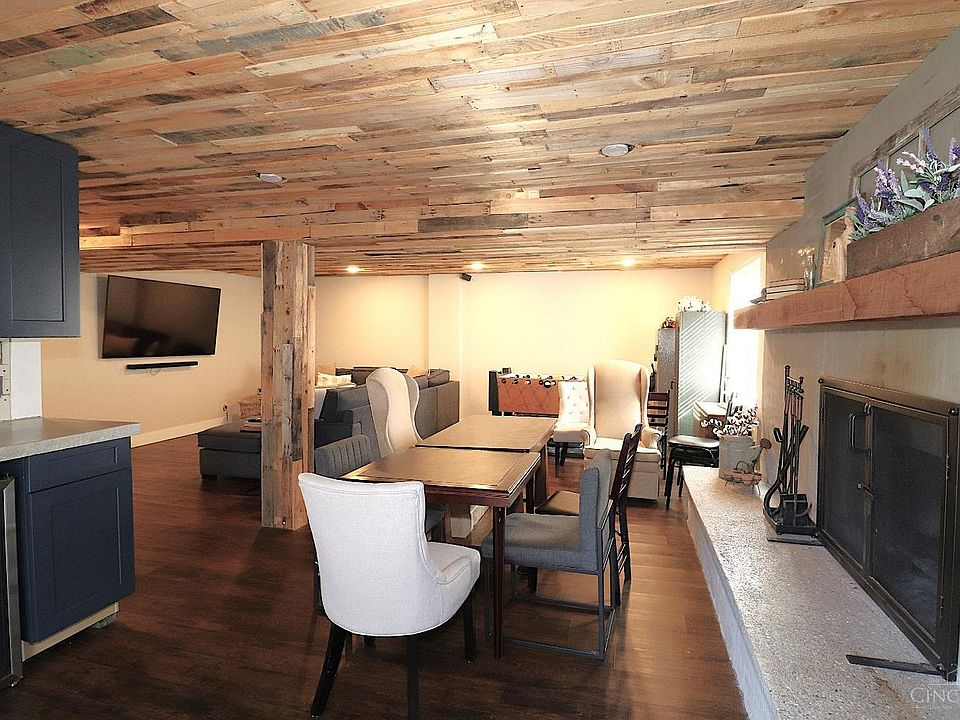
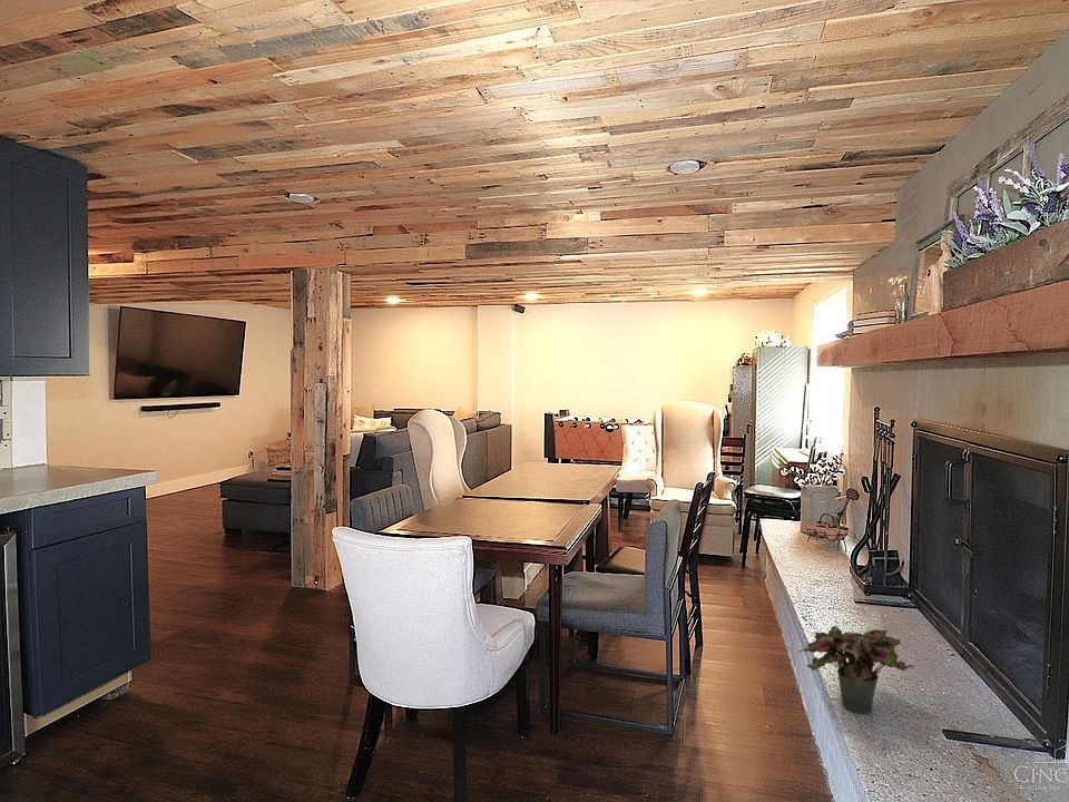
+ potted plant [796,625,916,714]
